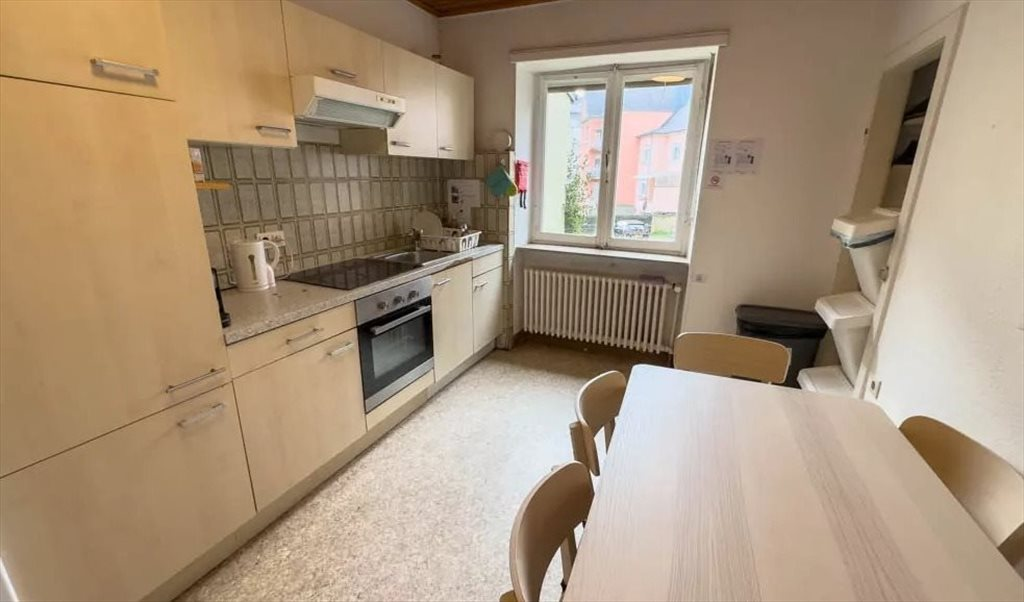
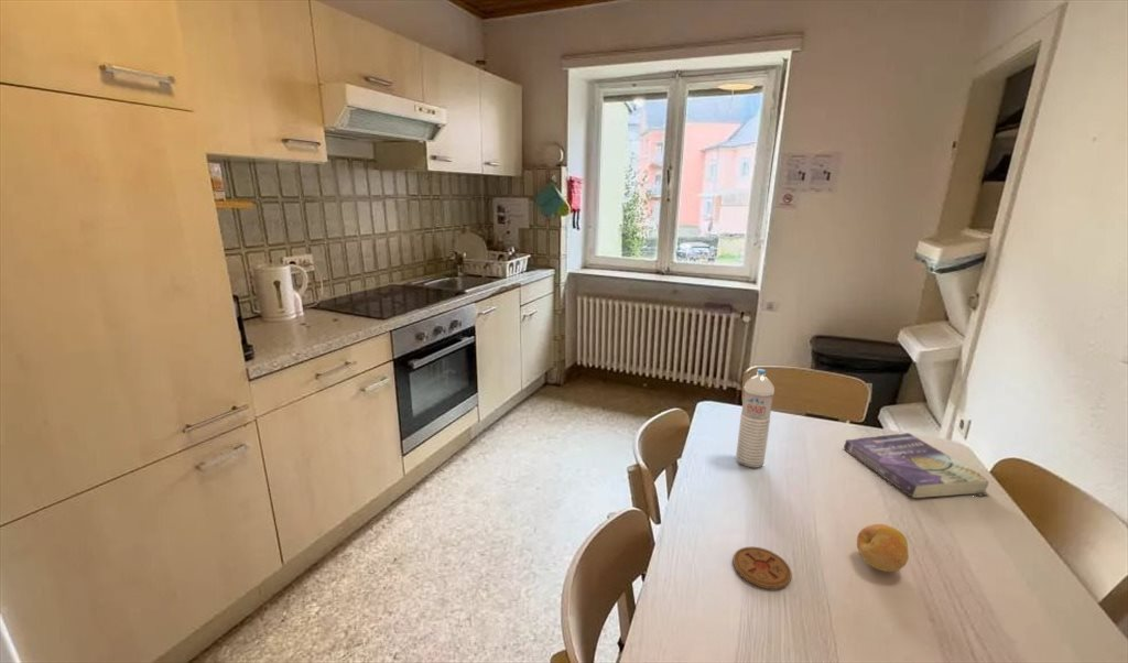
+ fruit [856,523,910,573]
+ coaster [731,546,793,590]
+ book [843,432,990,499]
+ water bottle [735,368,776,469]
